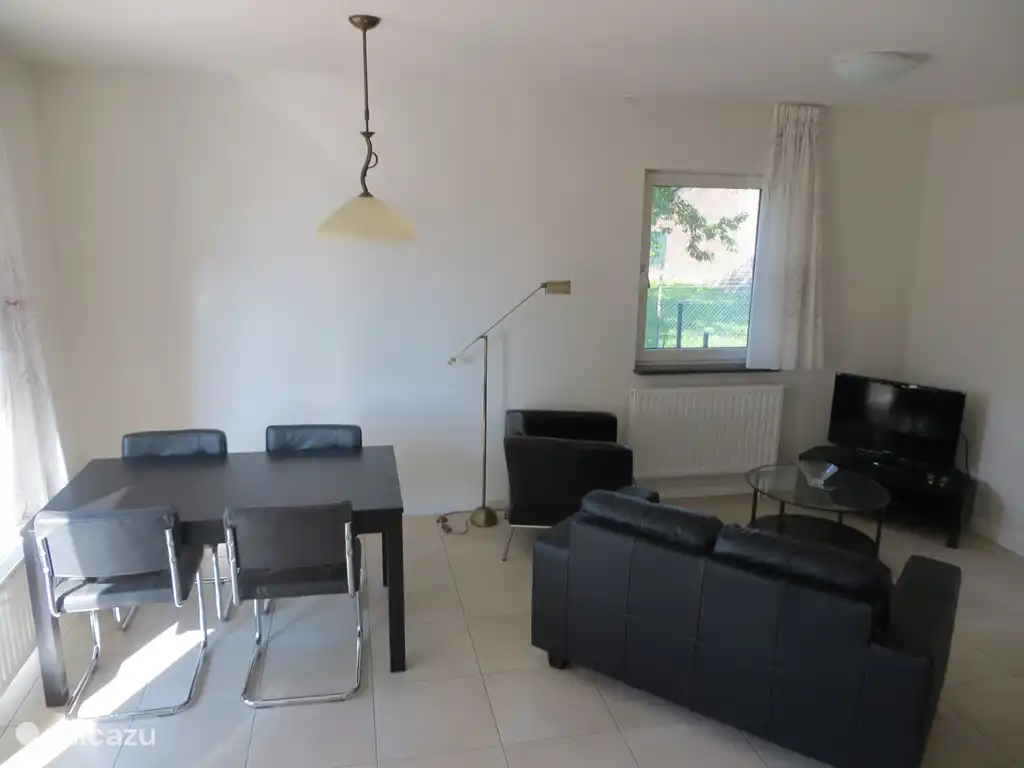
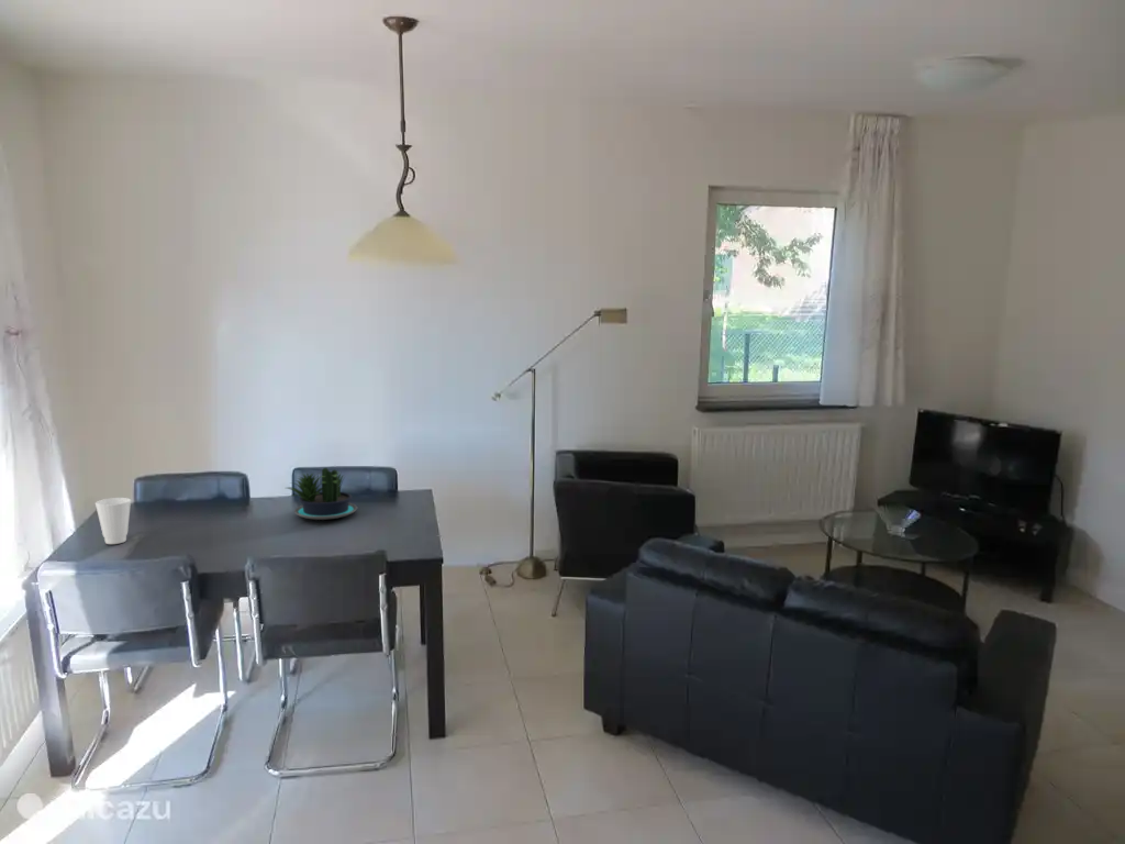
+ potted plant [286,467,358,521]
+ cup [94,497,132,545]
